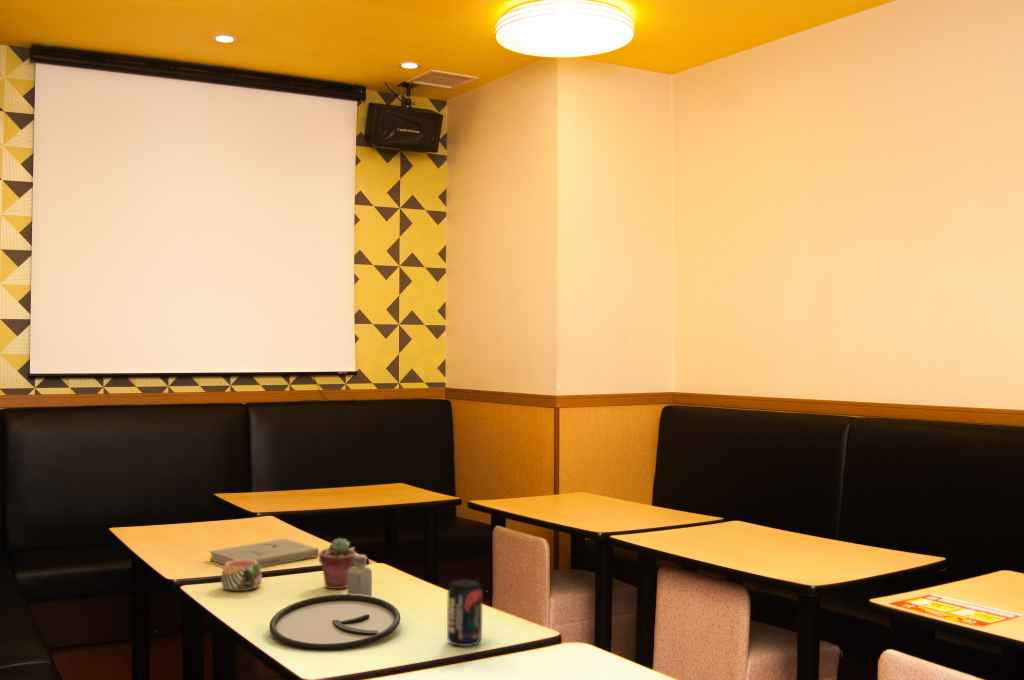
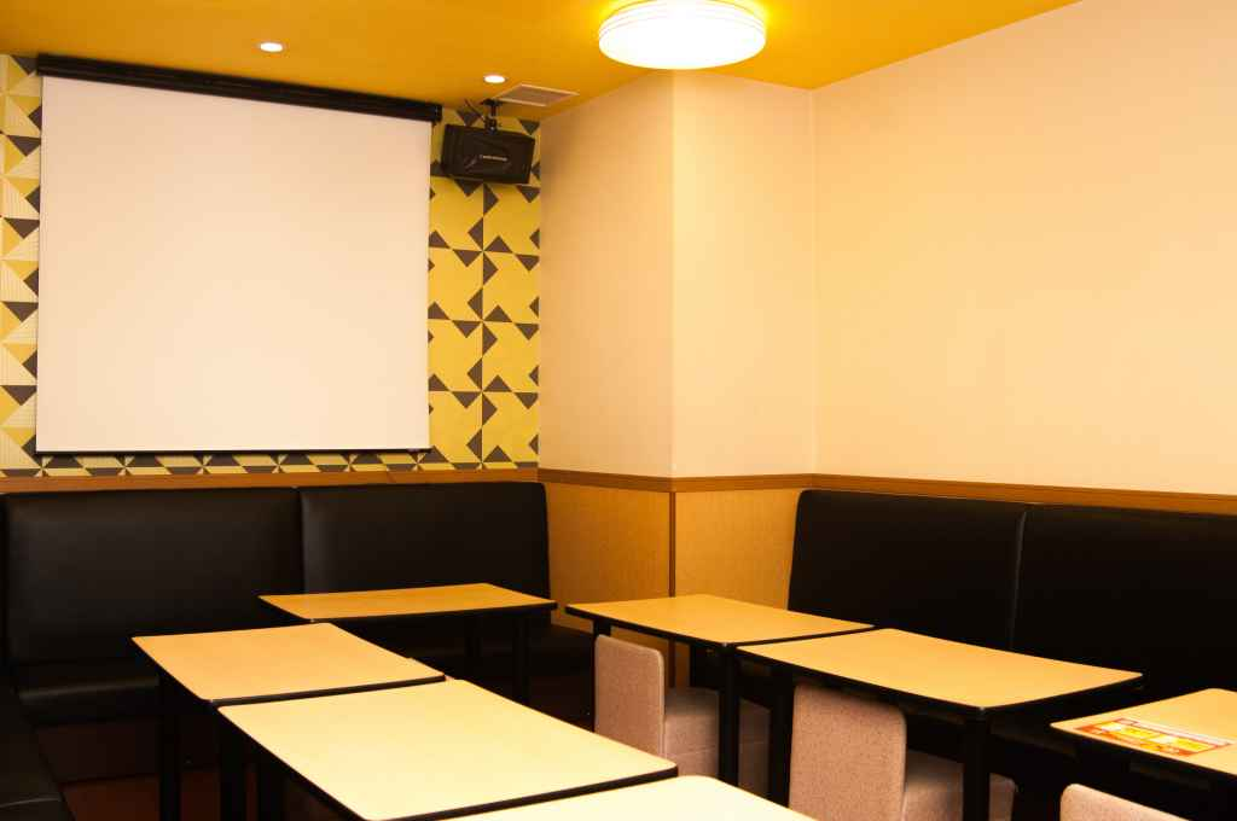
- beverage can [446,578,483,648]
- plate [268,593,401,652]
- potted succulent [318,537,357,590]
- mug [220,560,263,592]
- saltshaker [346,553,373,597]
- book [209,538,320,569]
